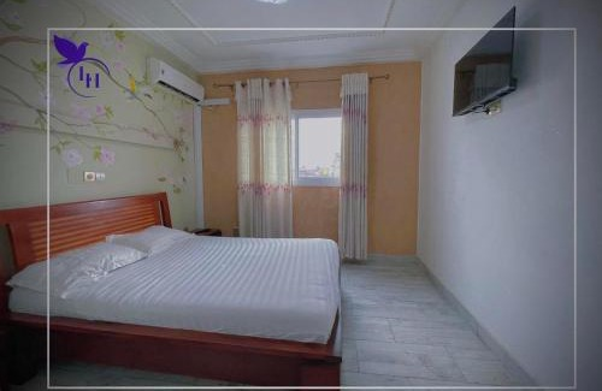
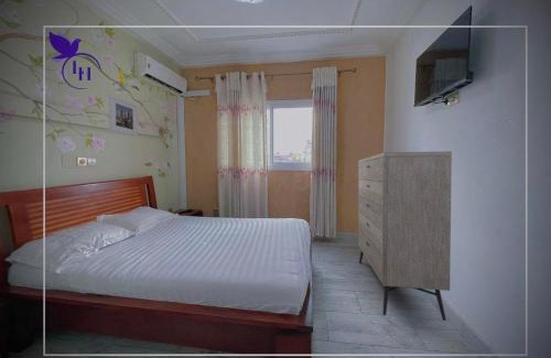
+ dresser [357,150,453,322]
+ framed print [108,94,139,137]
